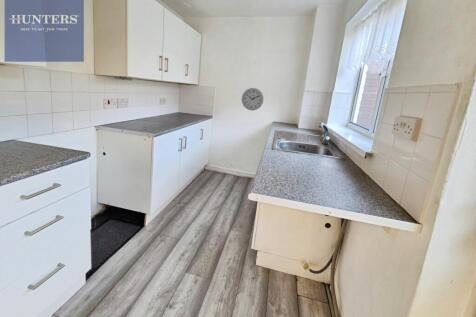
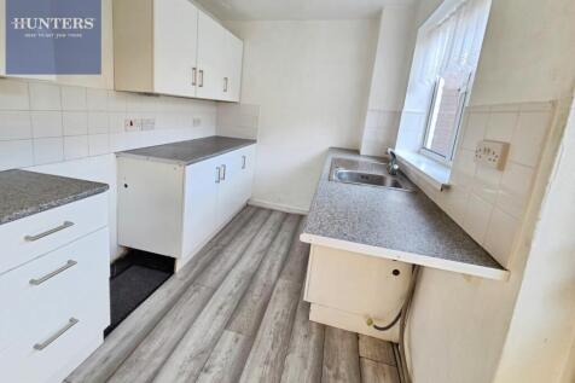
- wall clock [241,87,264,111]
